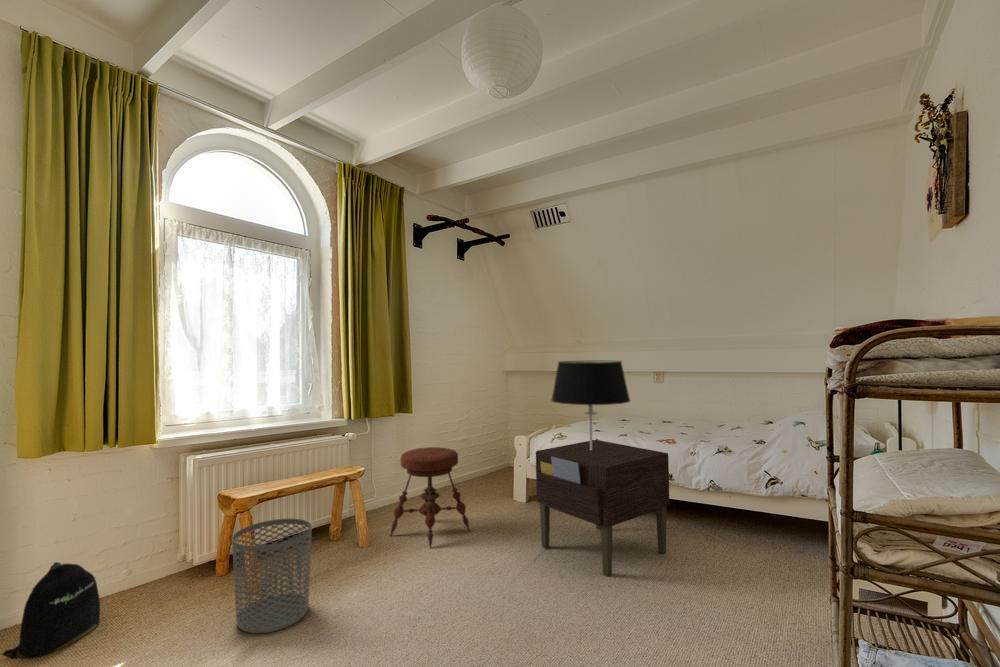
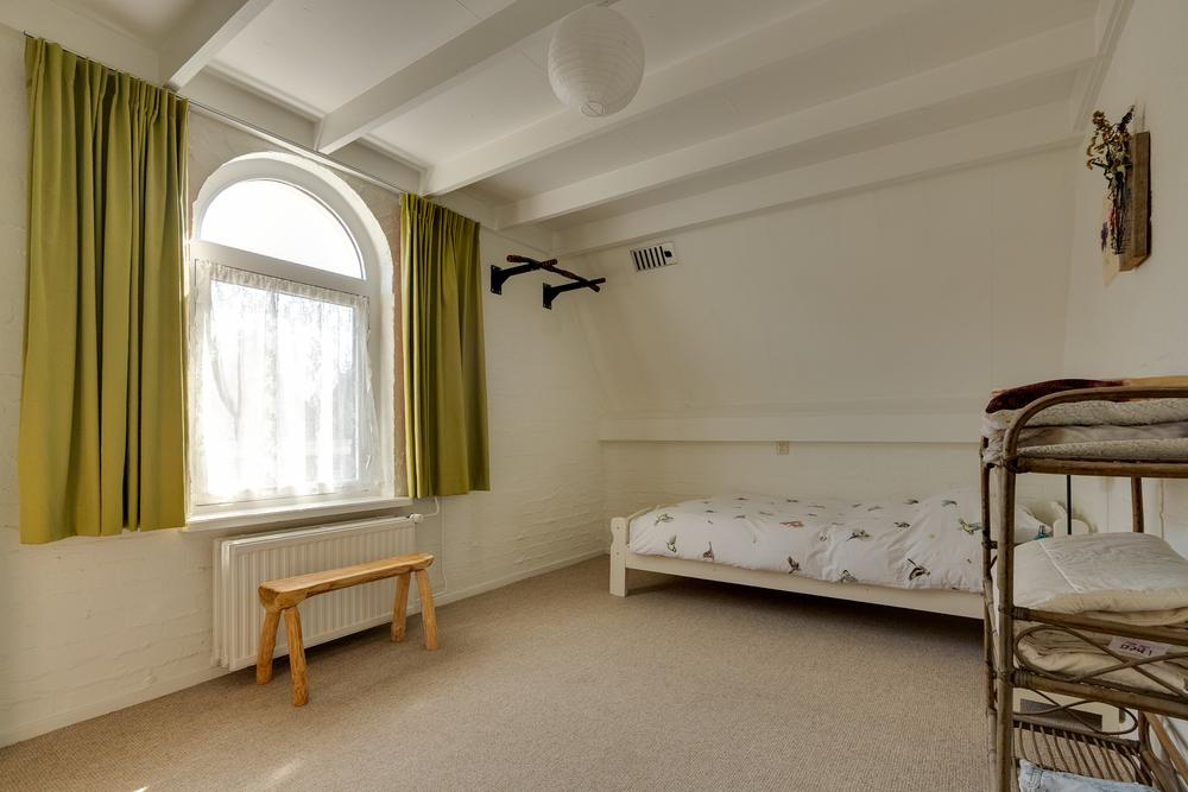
- backpack [1,561,101,660]
- waste bin [231,518,313,634]
- stool [388,446,472,550]
- nightstand [535,439,671,578]
- table lamp [550,360,631,450]
